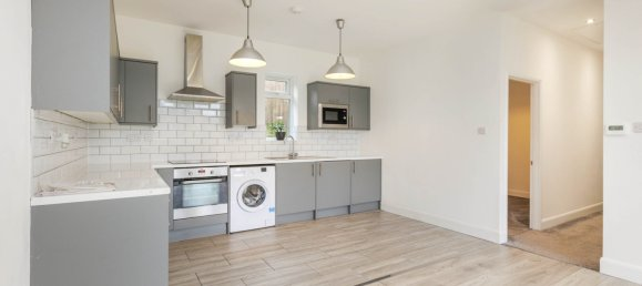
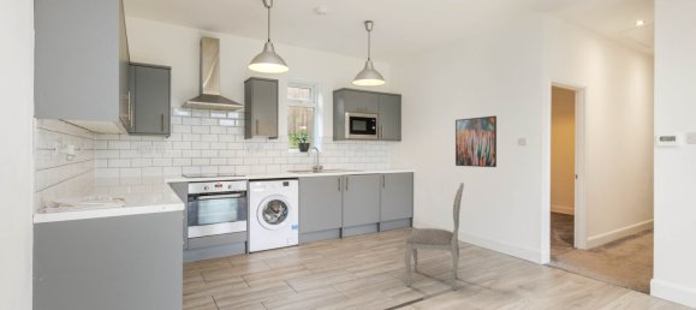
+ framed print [454,115,498,168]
+ dining chair [404,181,465,291]
